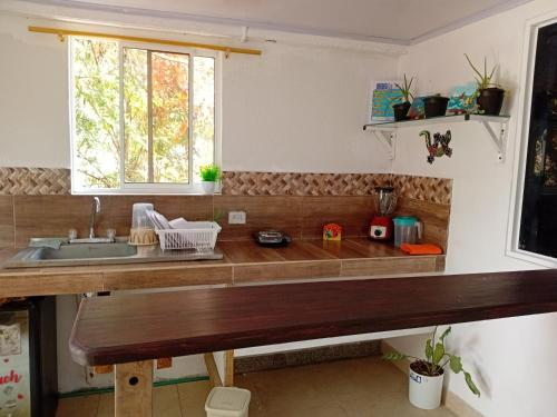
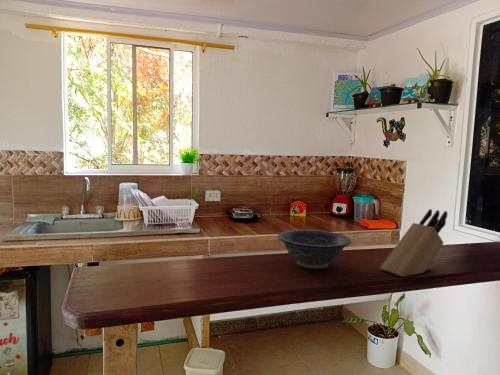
+ knife block [379,208,448,278]
+ decorative bowl [277,229,352,270]
